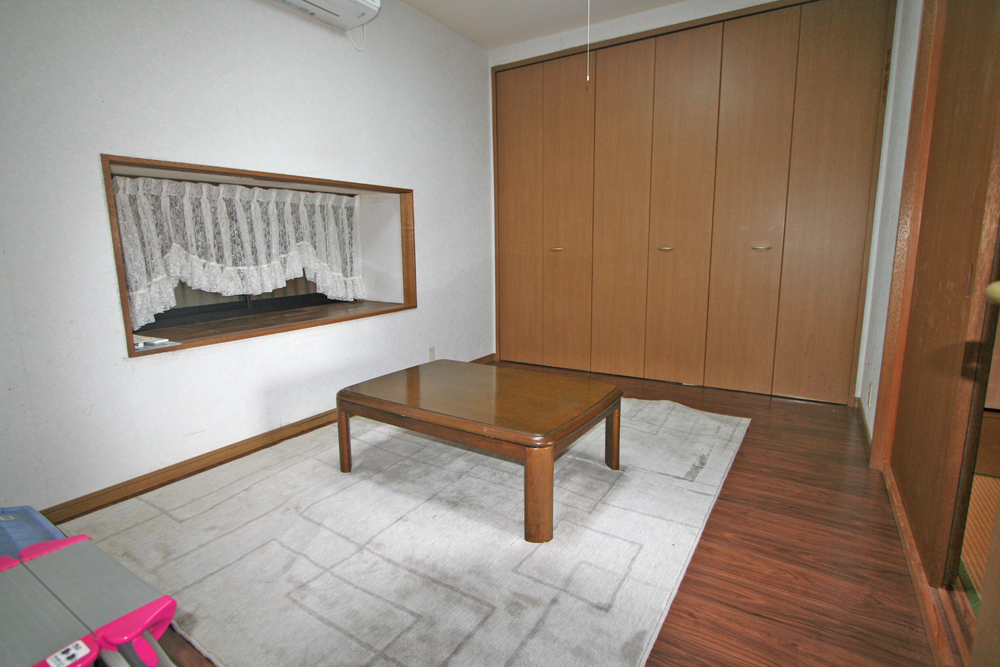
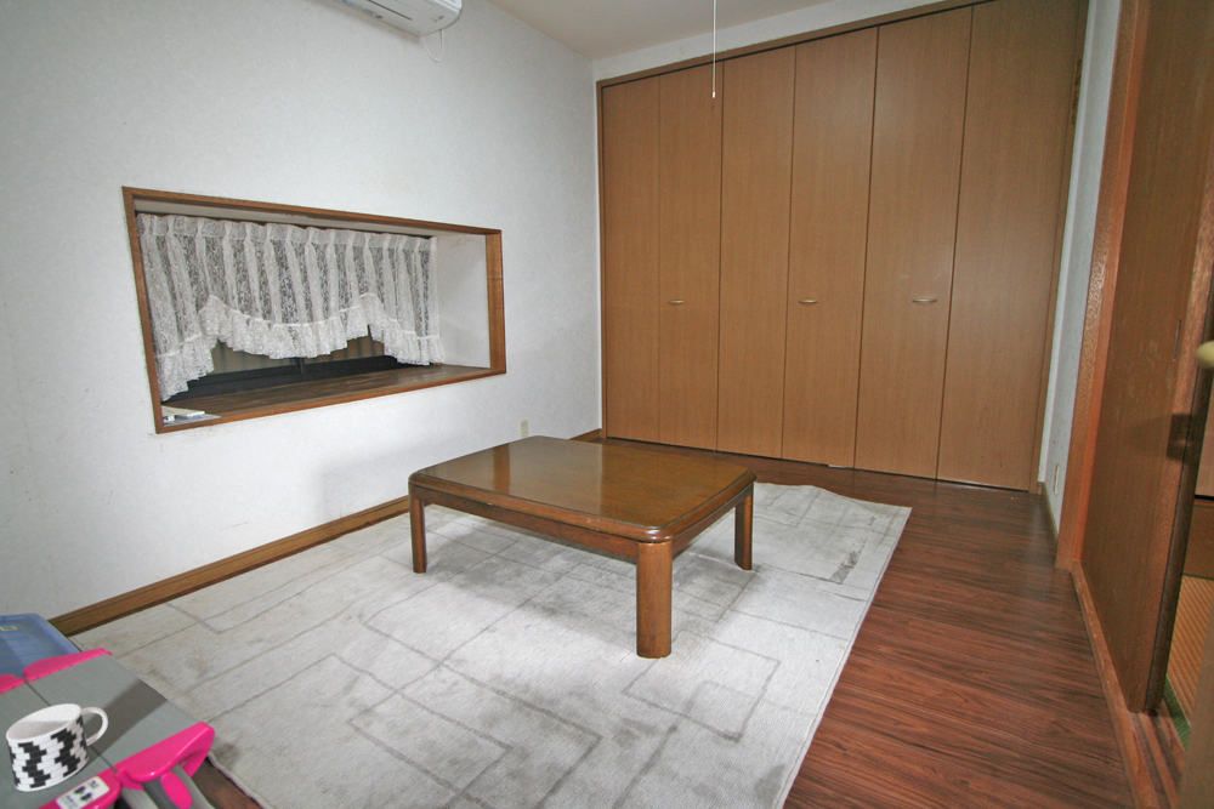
+ cup [5,702,109,792]
